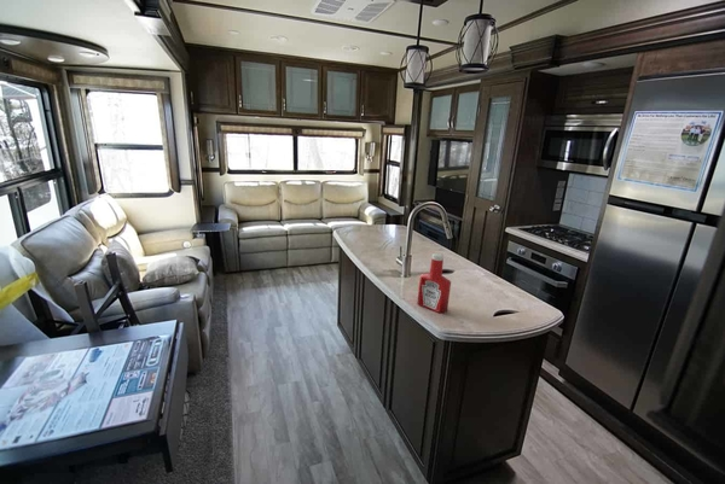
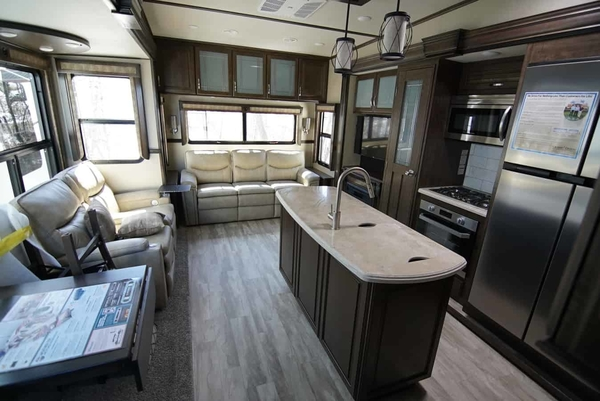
- soap bottle [416,252,452,314]
